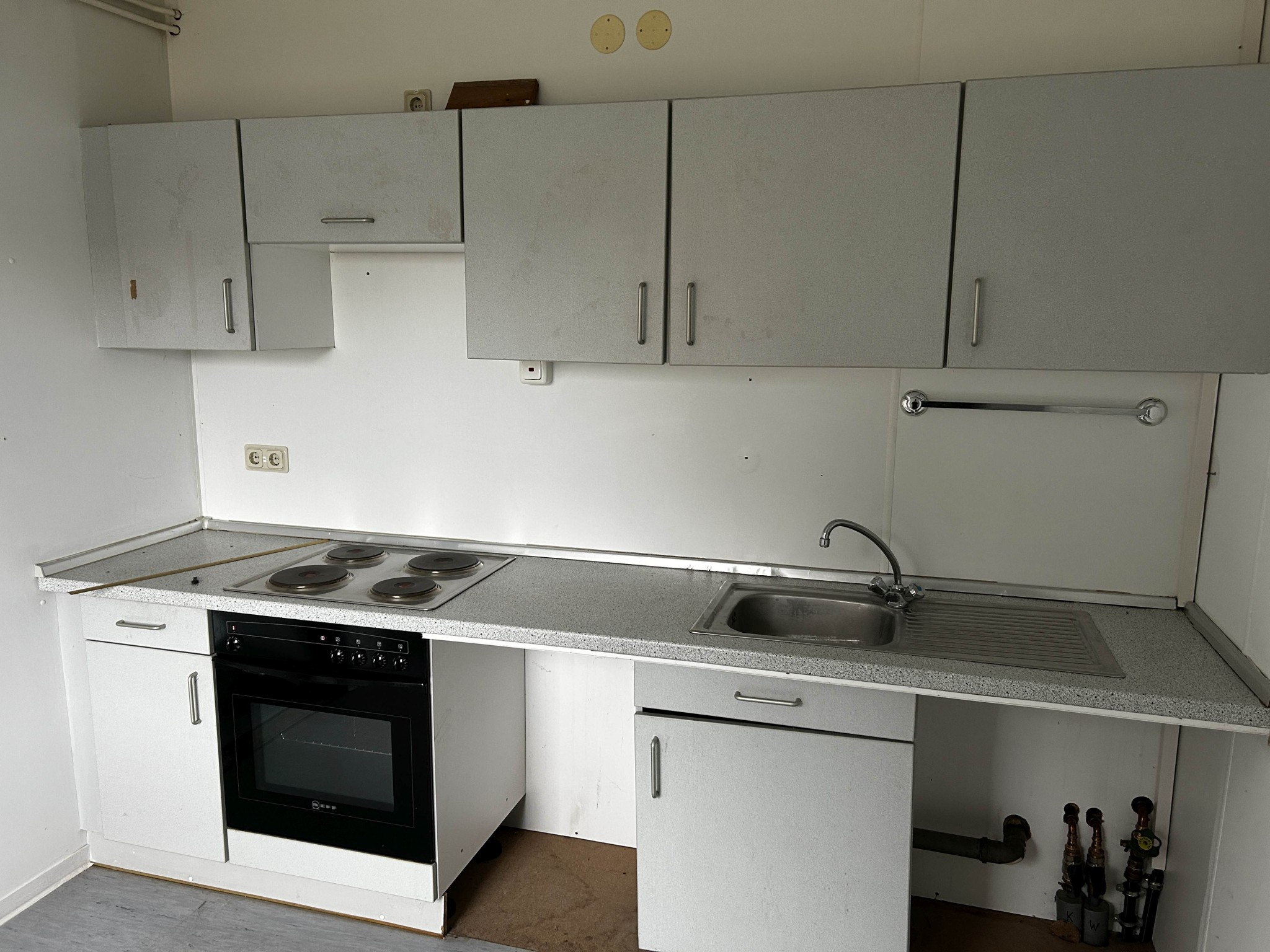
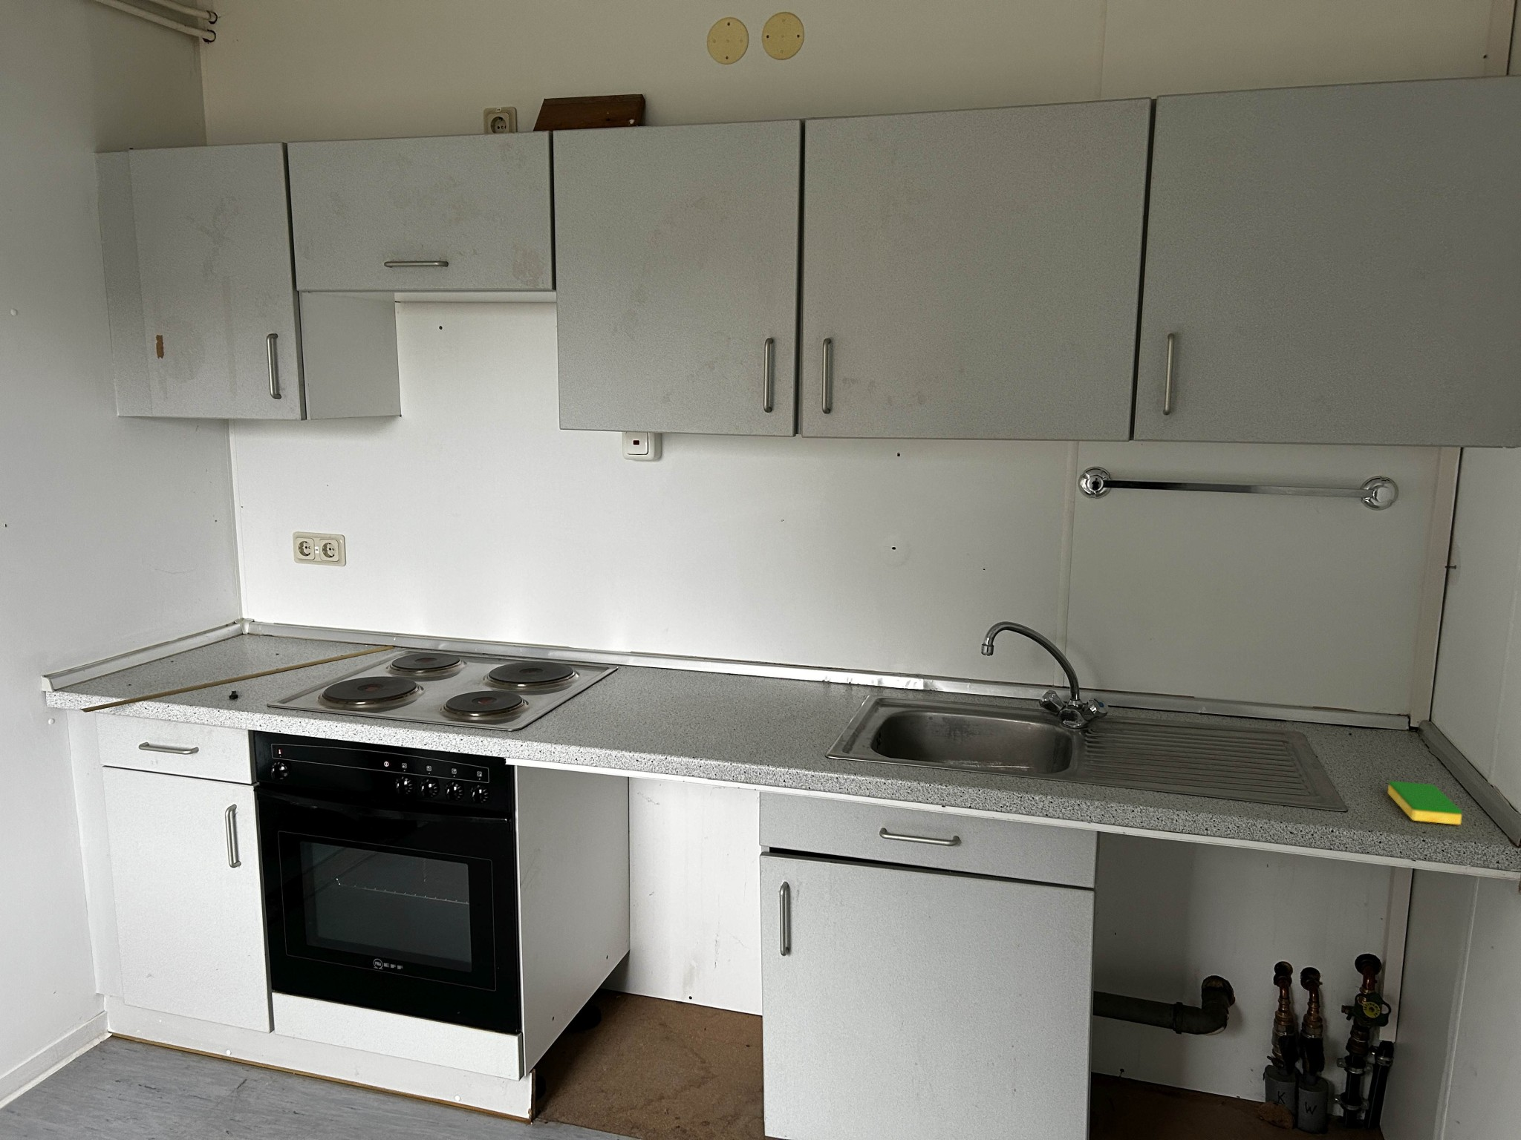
+ dish sponge [1387,780,1464,825]
